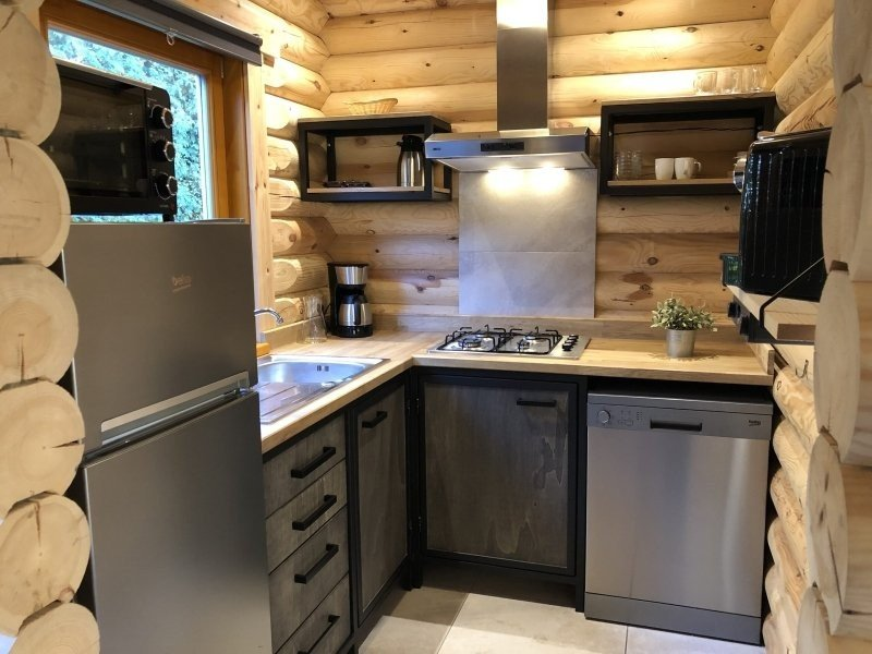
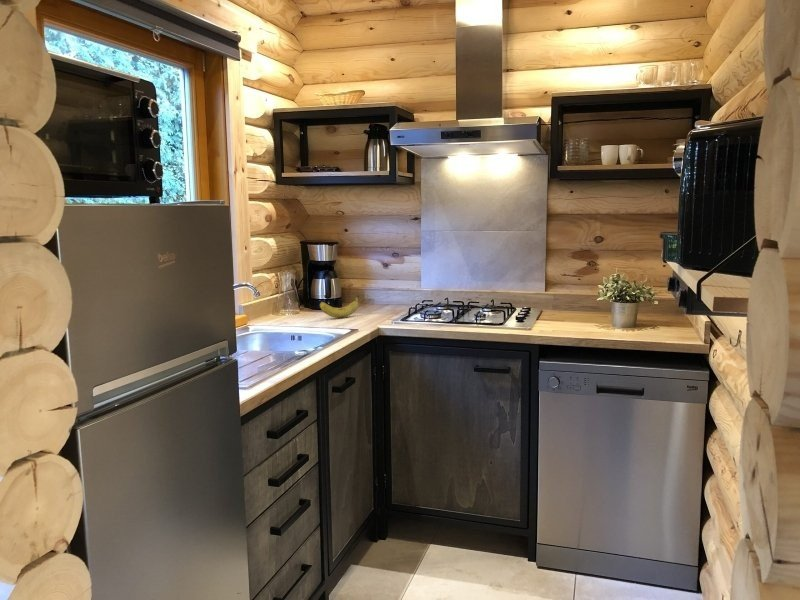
+ fruit [319,290,361,319]
